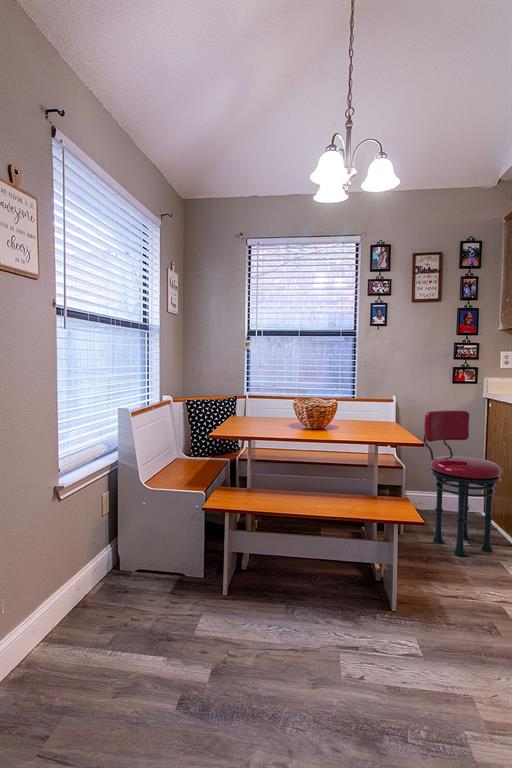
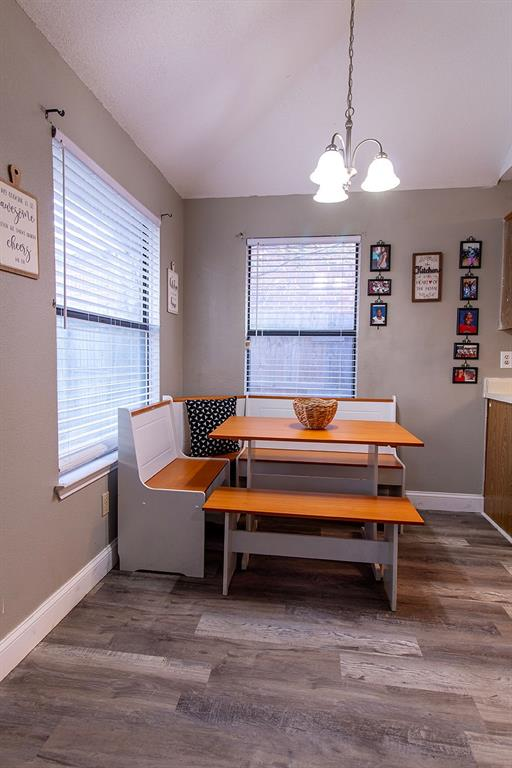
- stool [423,410,503,557]
